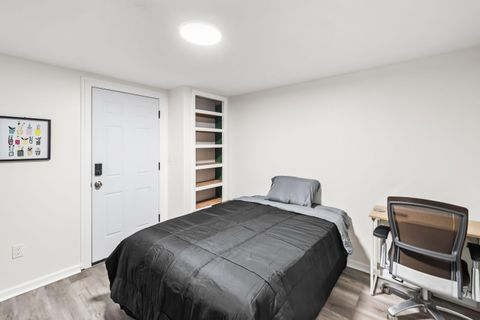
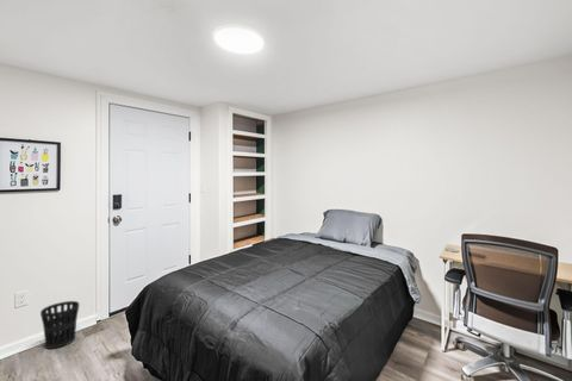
+ wastebasket [39,300,80,350]
